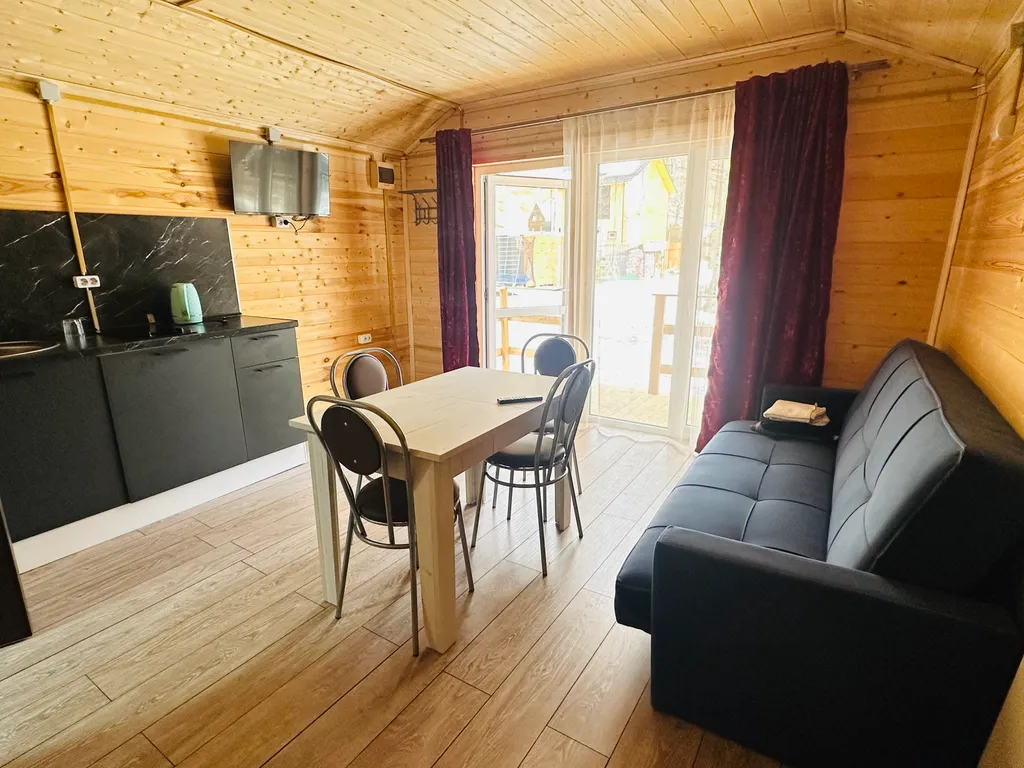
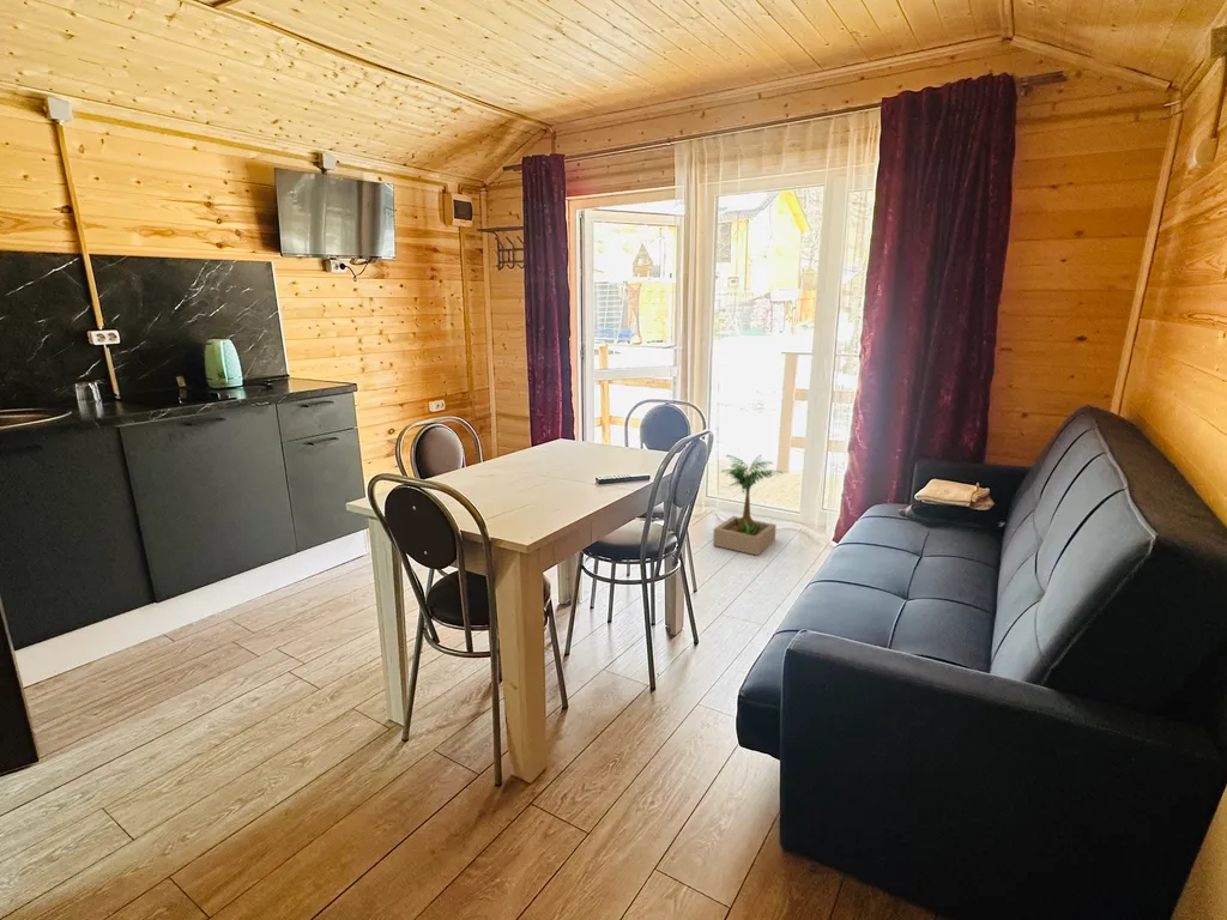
+ potted plant [712,454,784,557]
